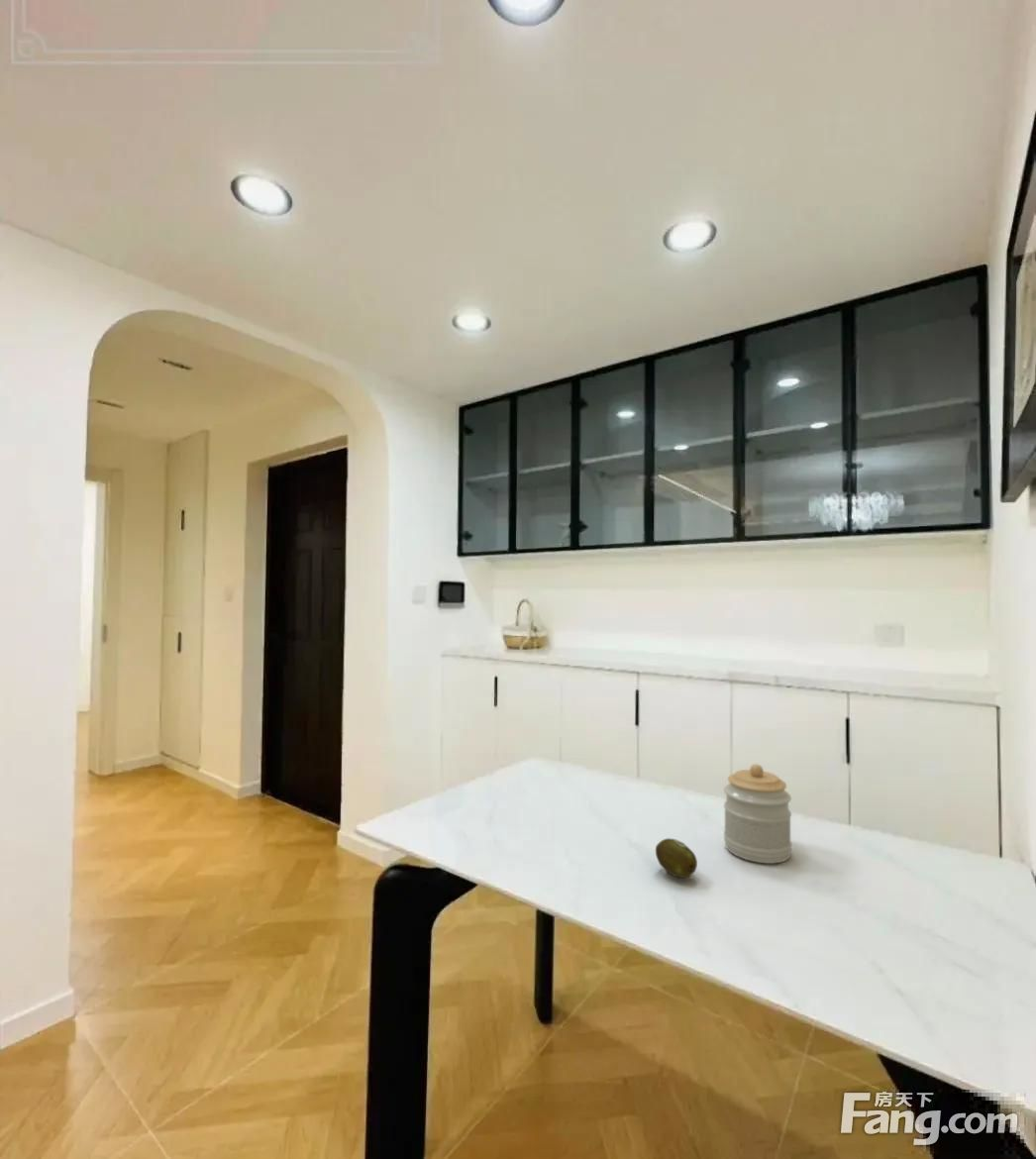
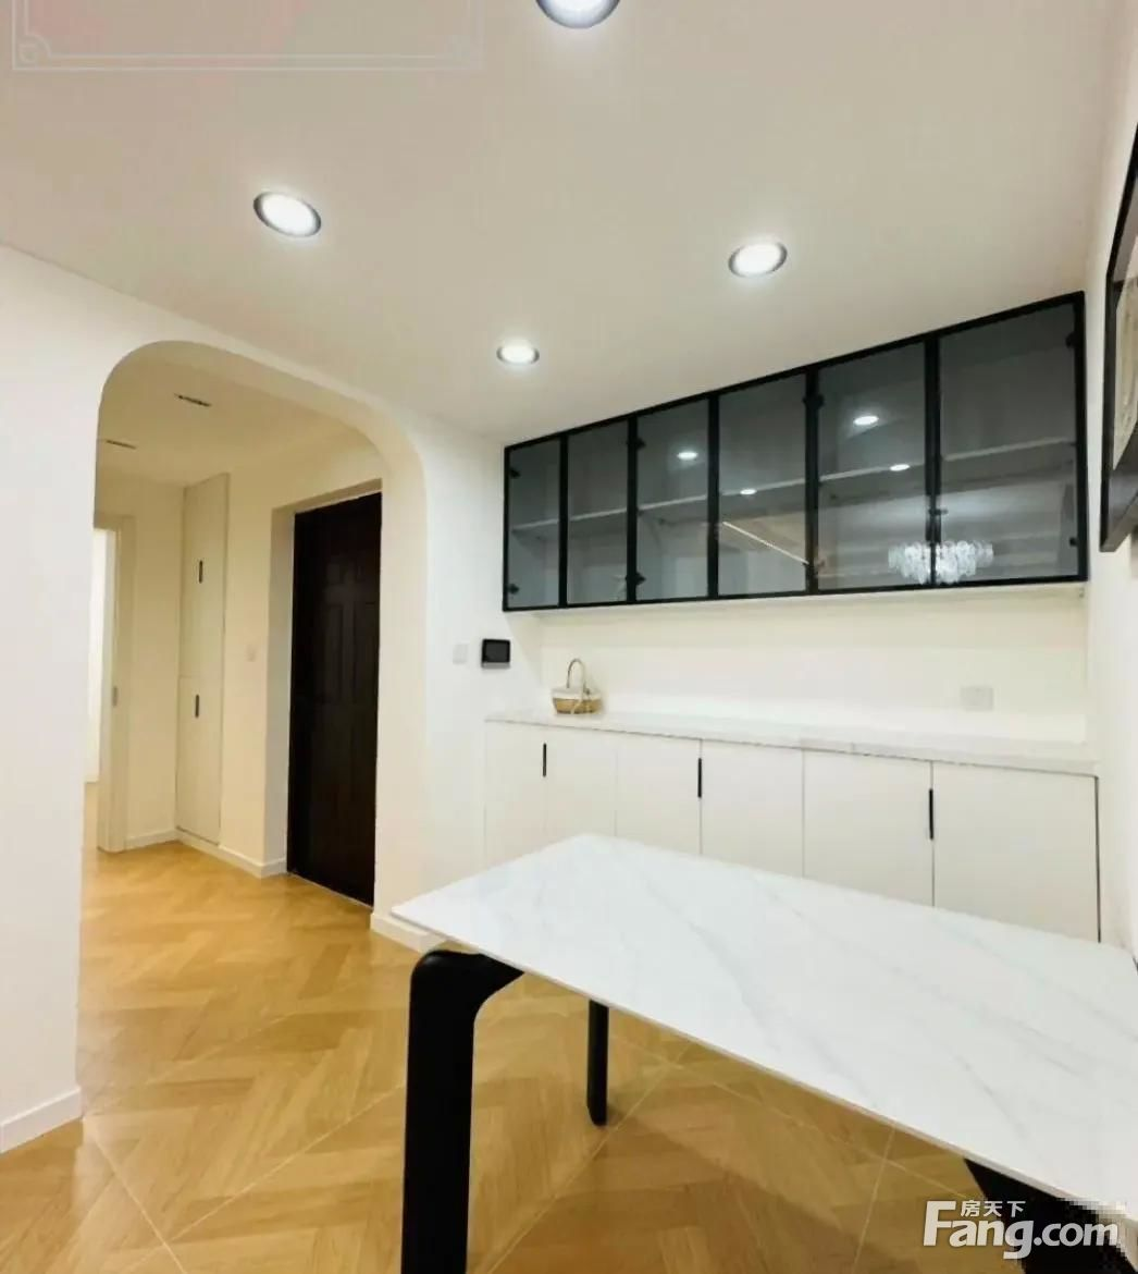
- jar [723,763,792,864]
- fruit [655,837,698,879]
